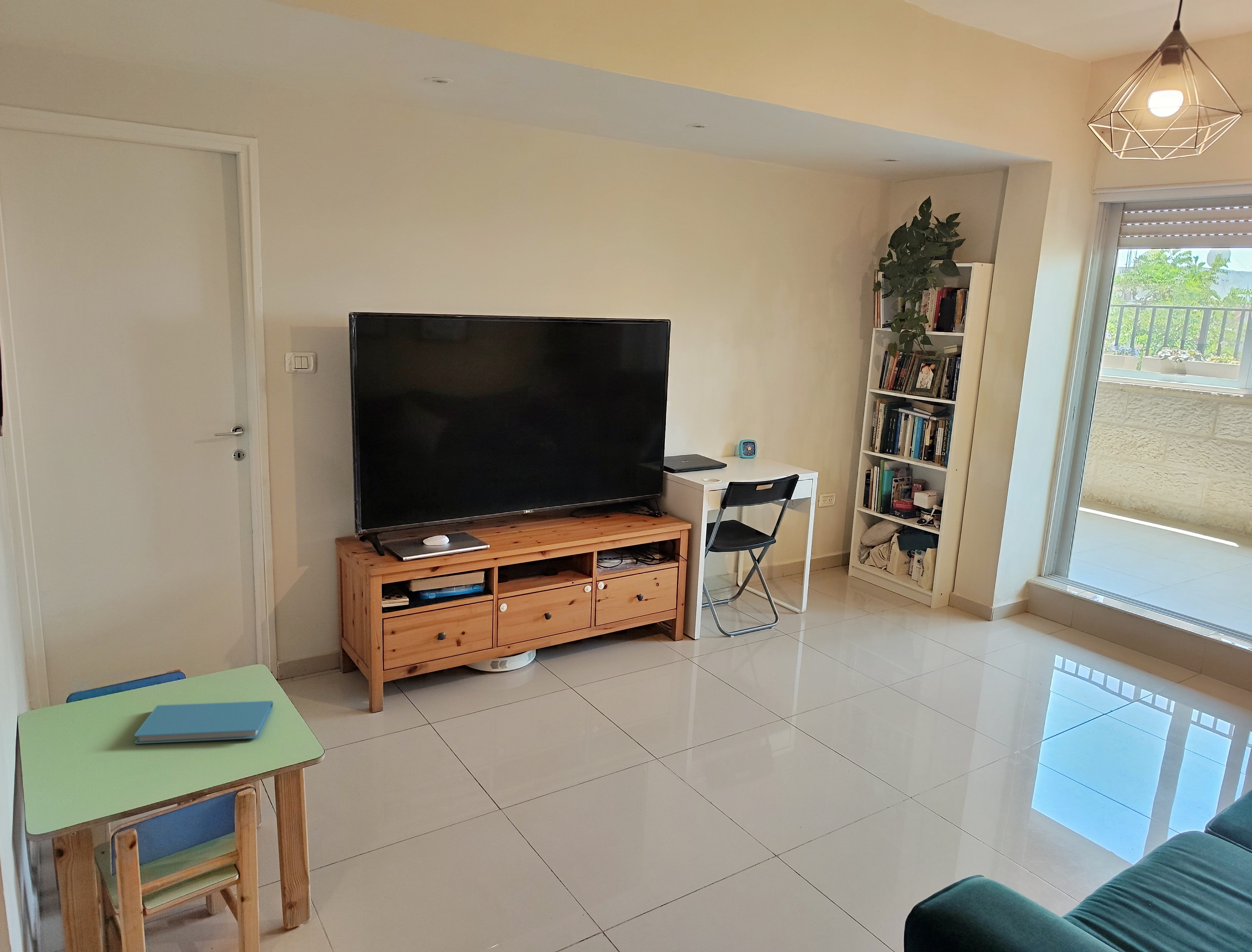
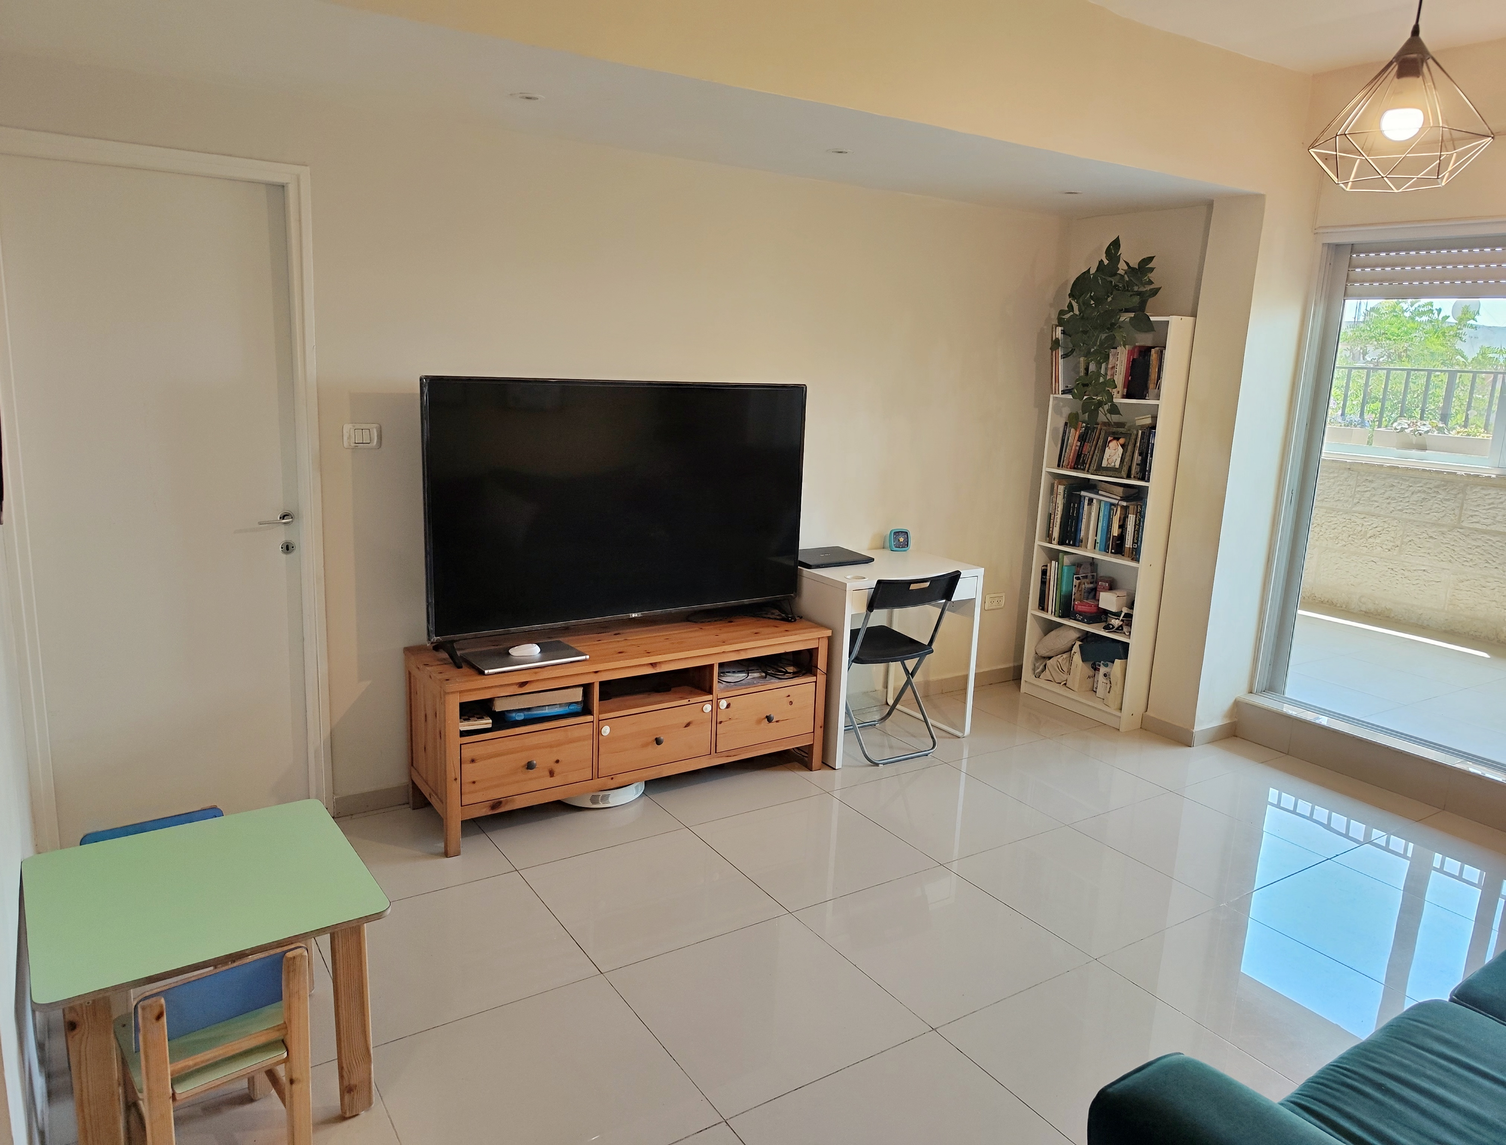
- book [134,700,274,744]
